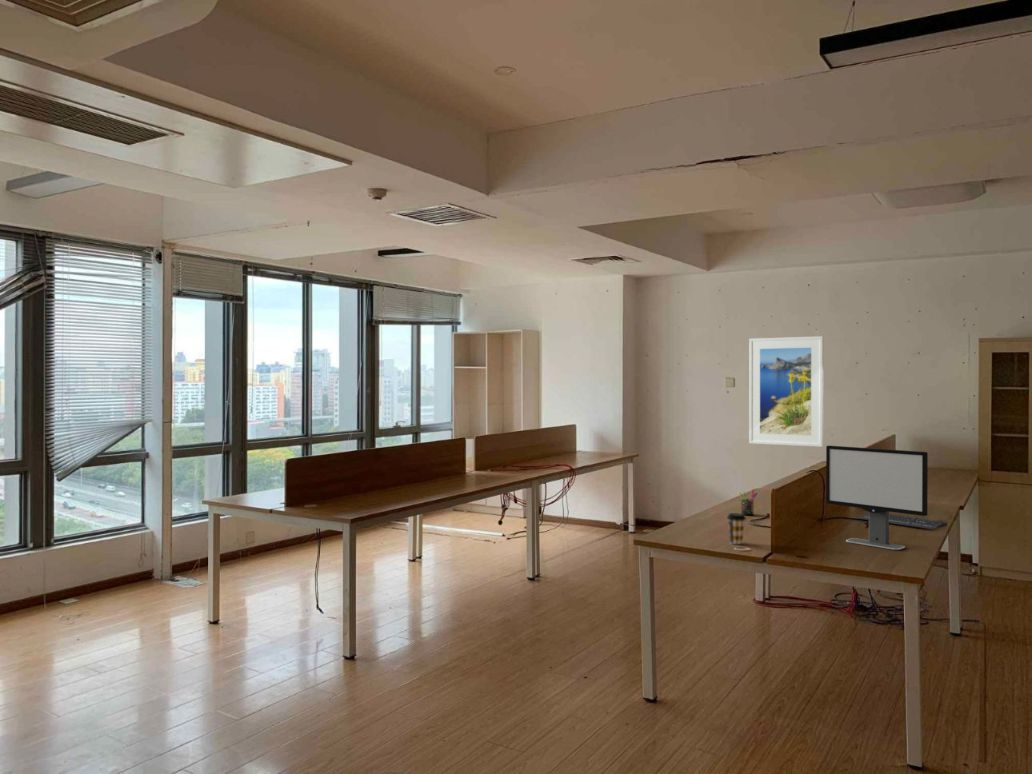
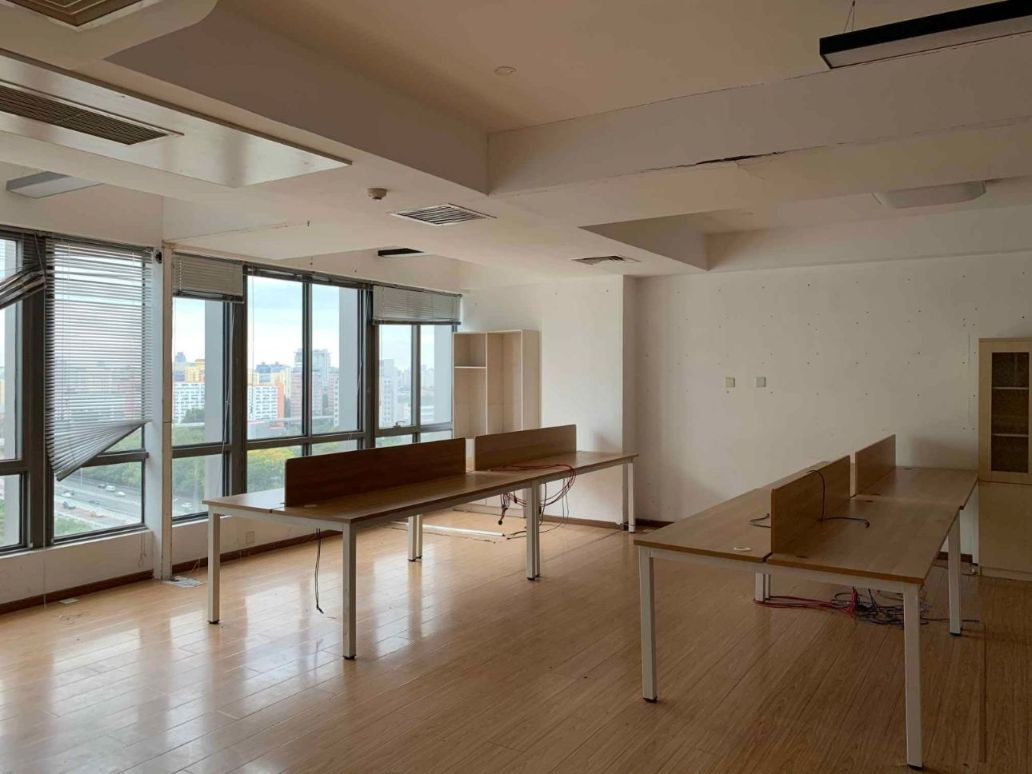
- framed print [748,335,824,448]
- keyboard [856,512,948,530]
- computer monitor [825,445,929,551]
- coffee cup [726,512,747,545]
- pen holder [738,488,758,516]
